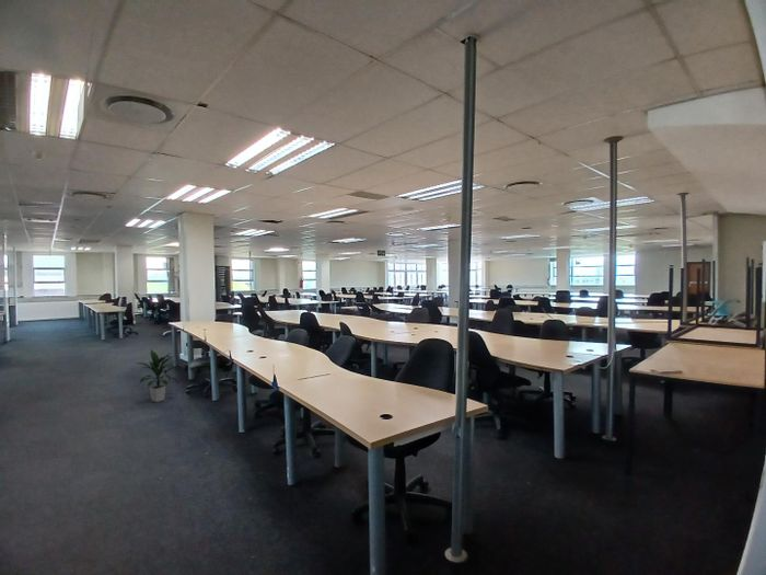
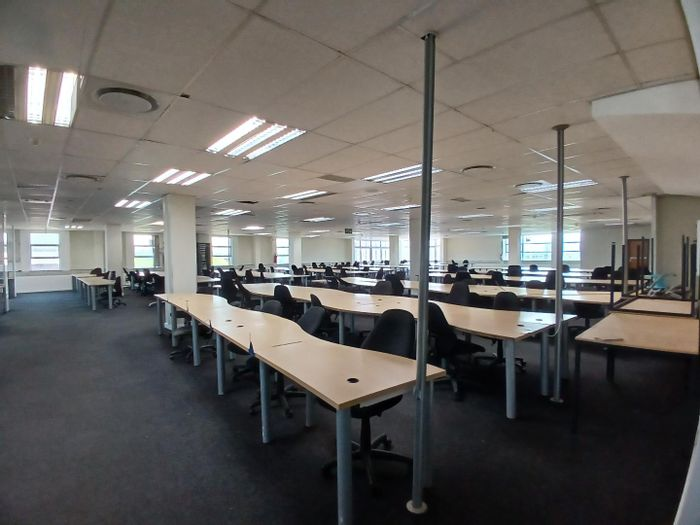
- indoor plant [136,348,179,403]
